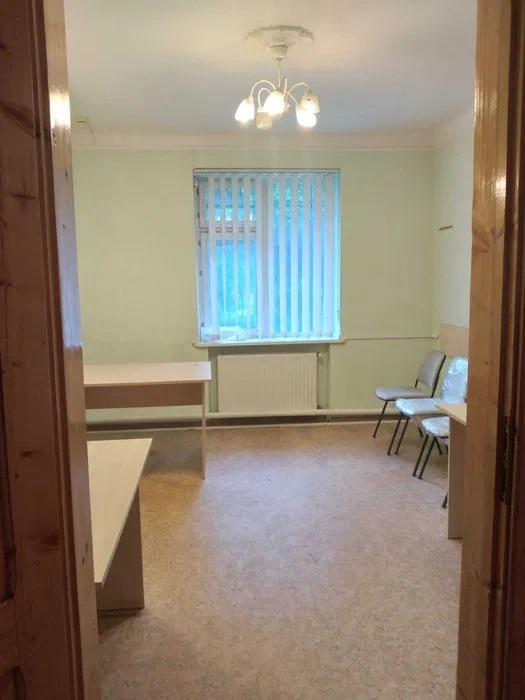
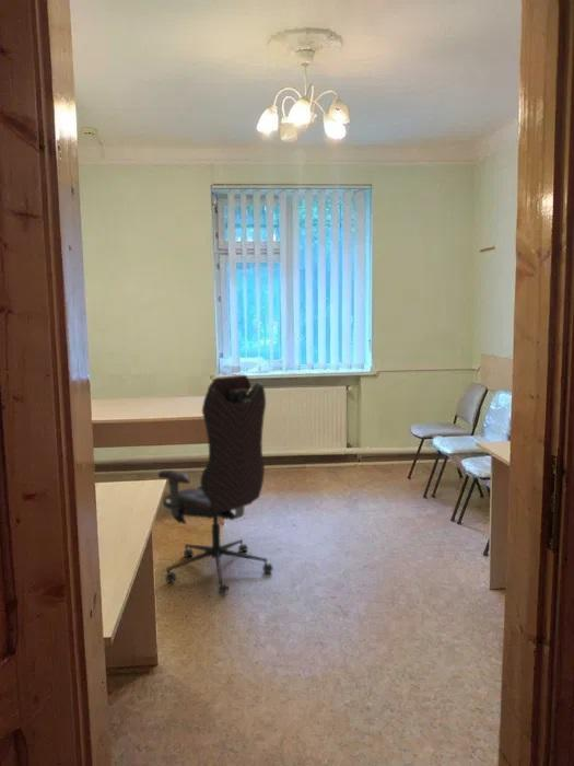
+ office chair [157,374,274,595]
